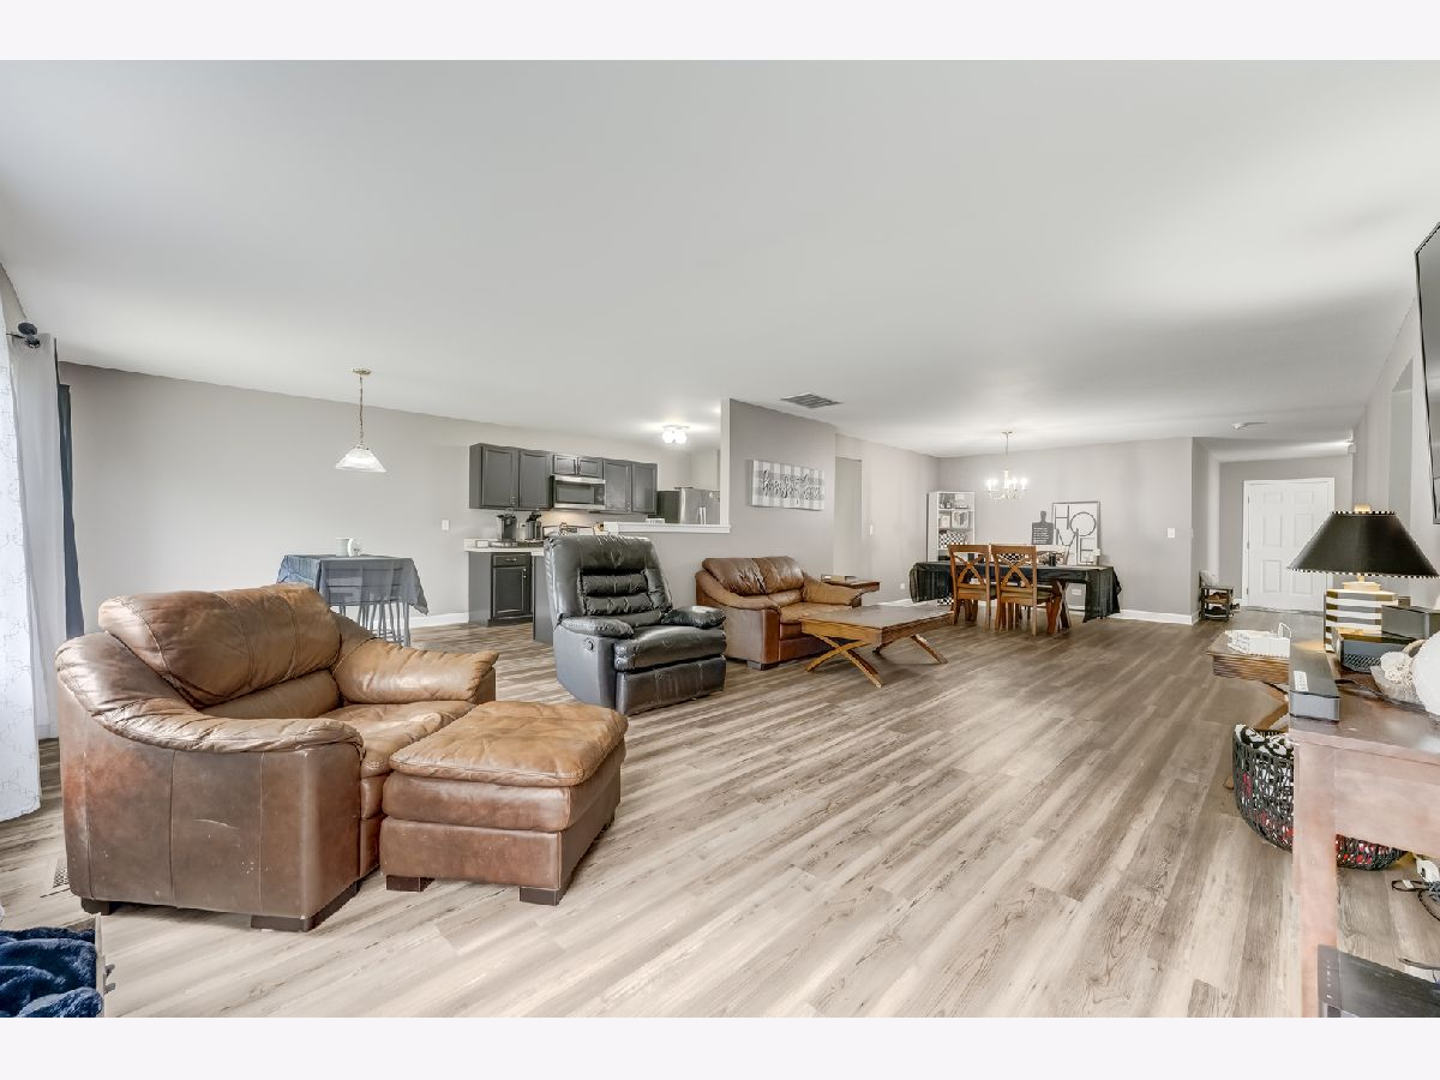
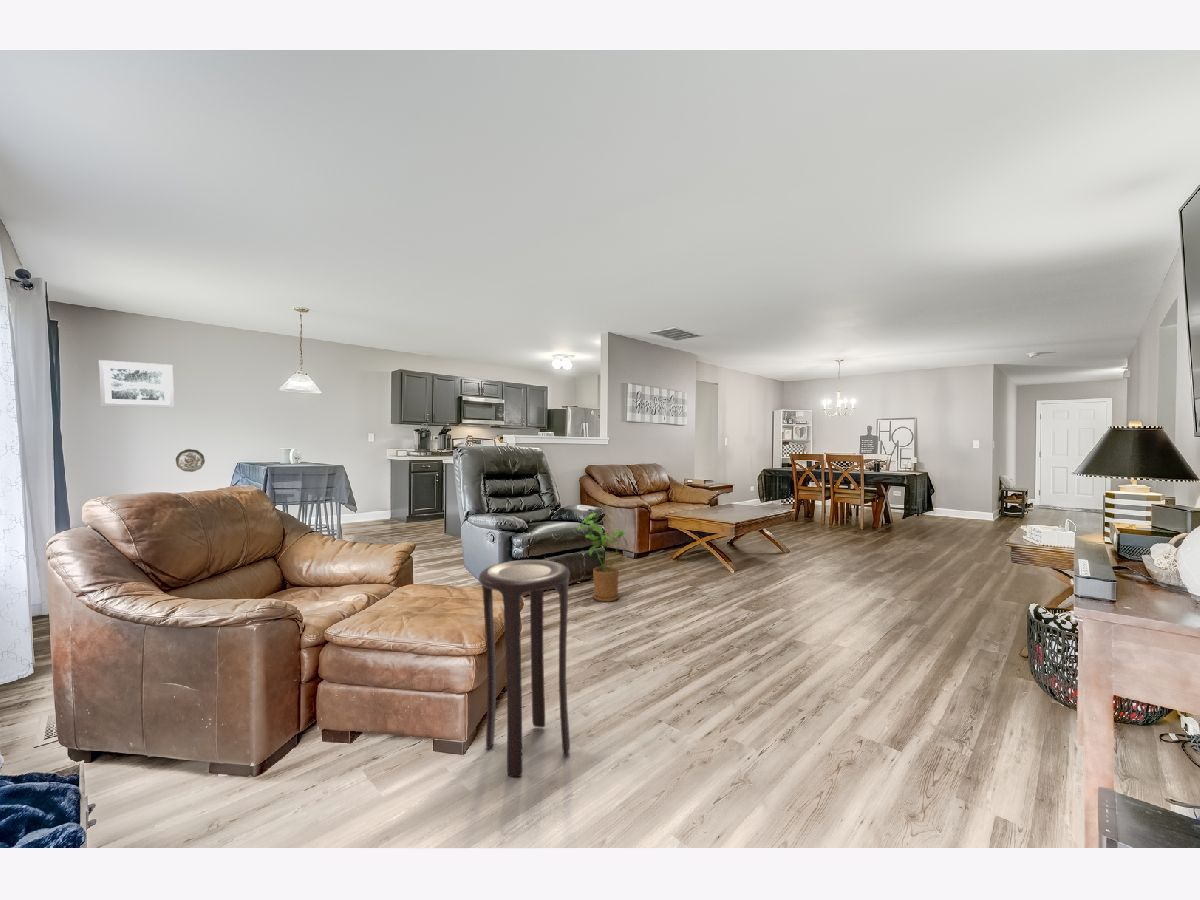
+ house plant [576,512,629,603]
+ decorative plate [175,448,206,473]
+ wall art [98,359,175,409]
+ stool [478,559,571,778]
